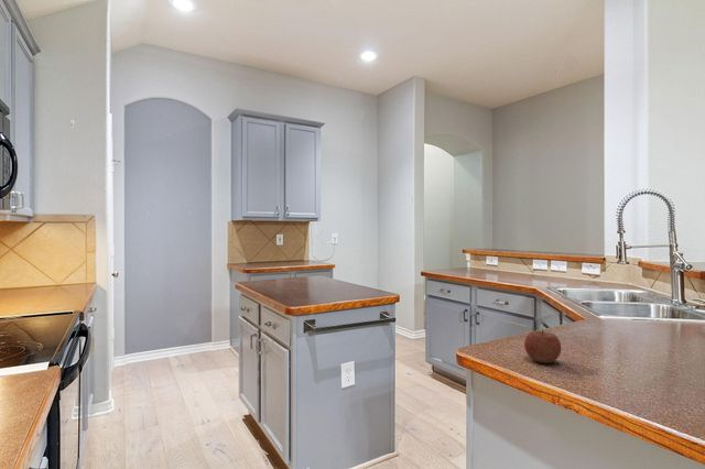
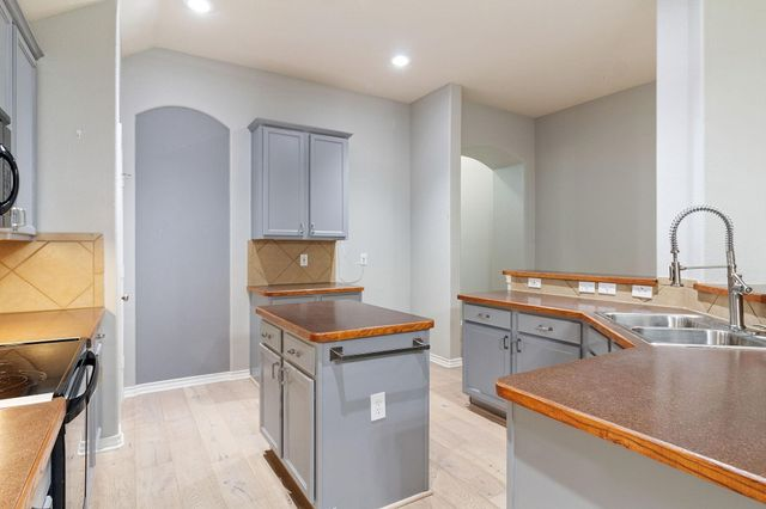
- apple [523,329,562,364]
